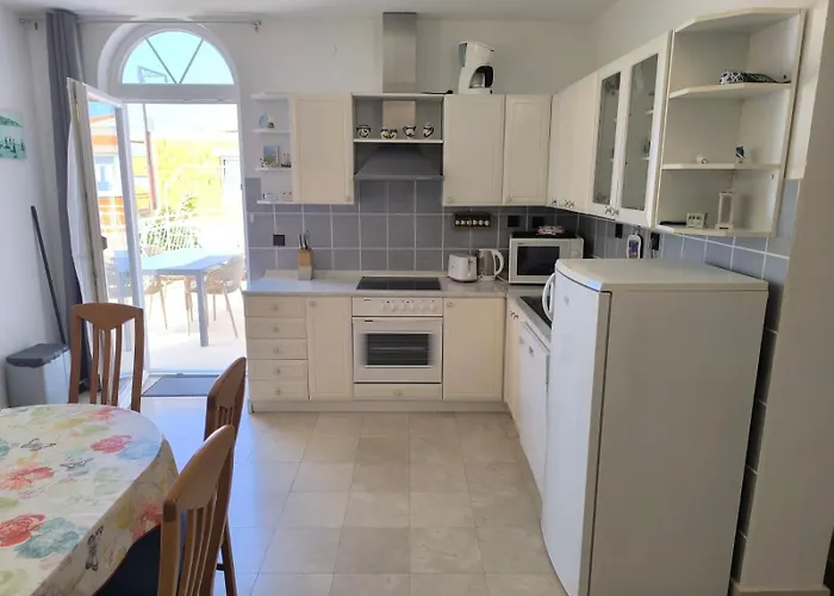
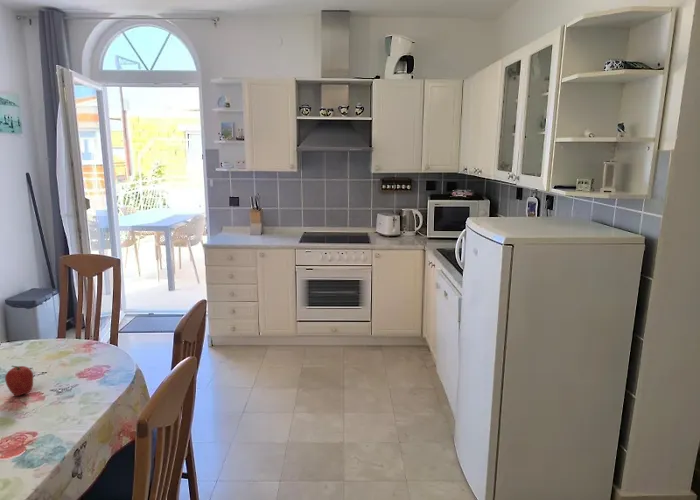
+ fruit [4,365,34,397]
